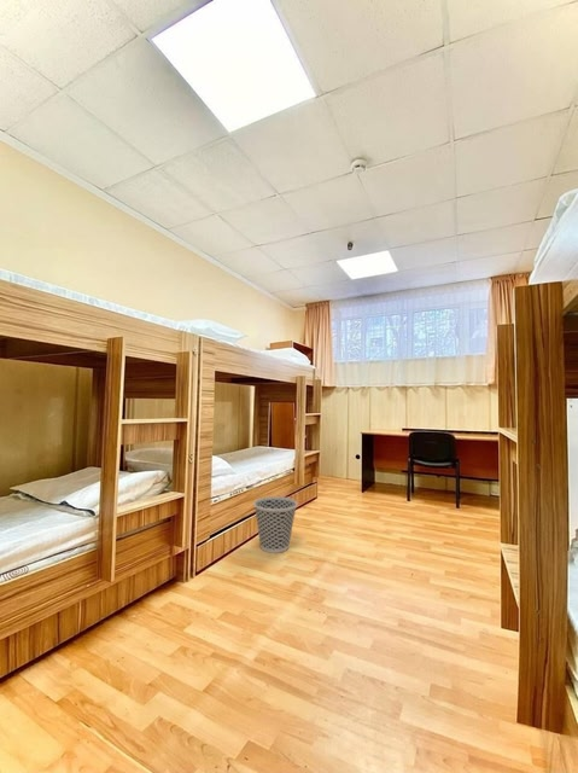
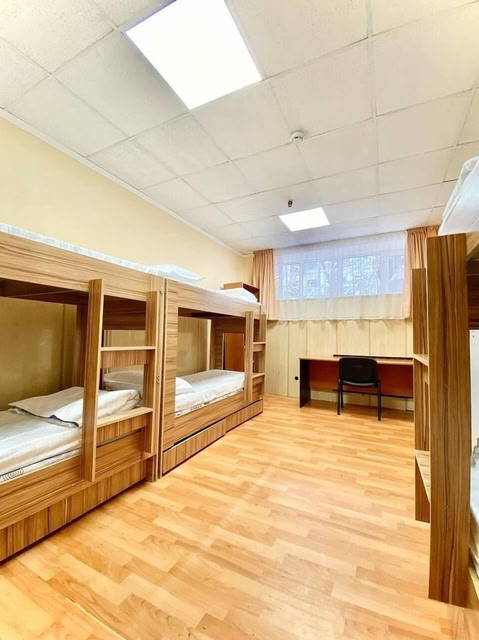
- wastebasket [252,495,298,554]
